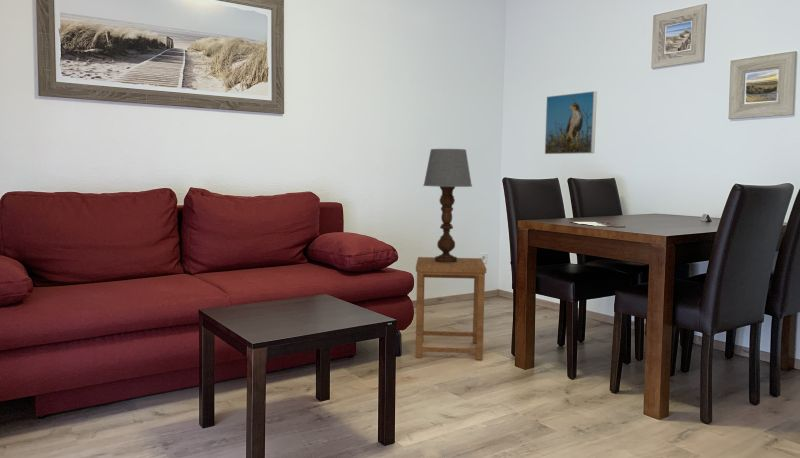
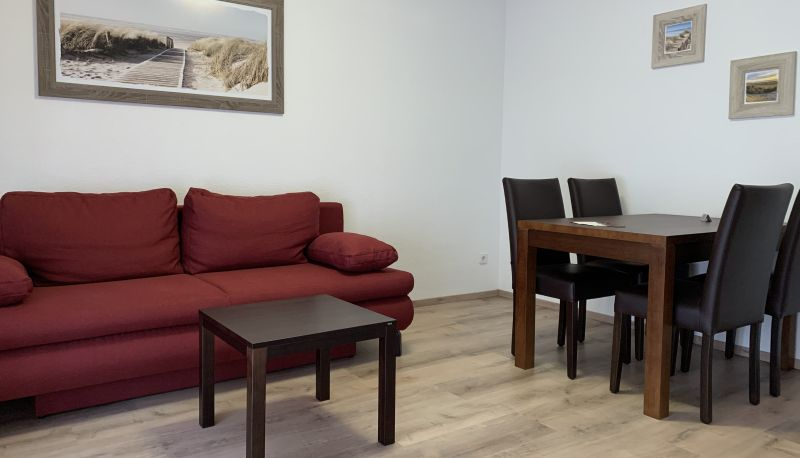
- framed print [544,90,598,155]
- side table [415,256,487,361]
- table lamp [422,148,473,263]
